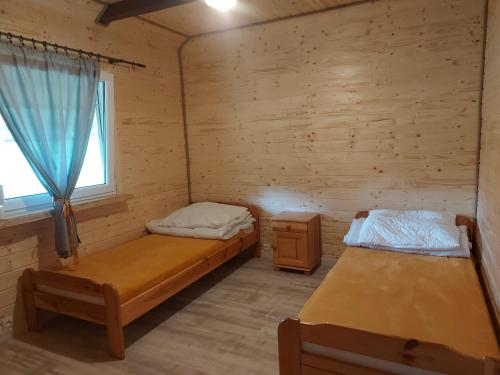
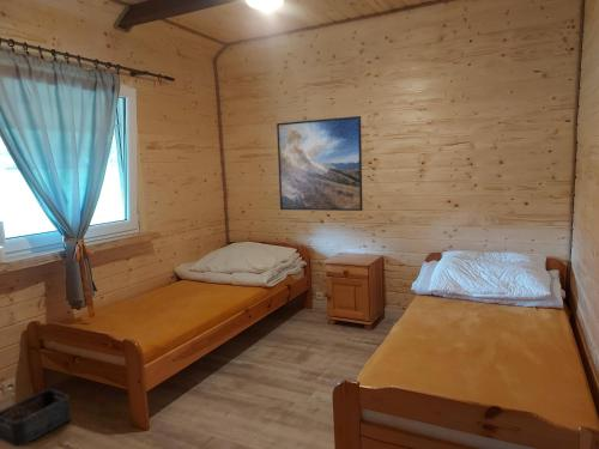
+ storage bin [0,388,72,448]
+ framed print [276,115,364,212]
